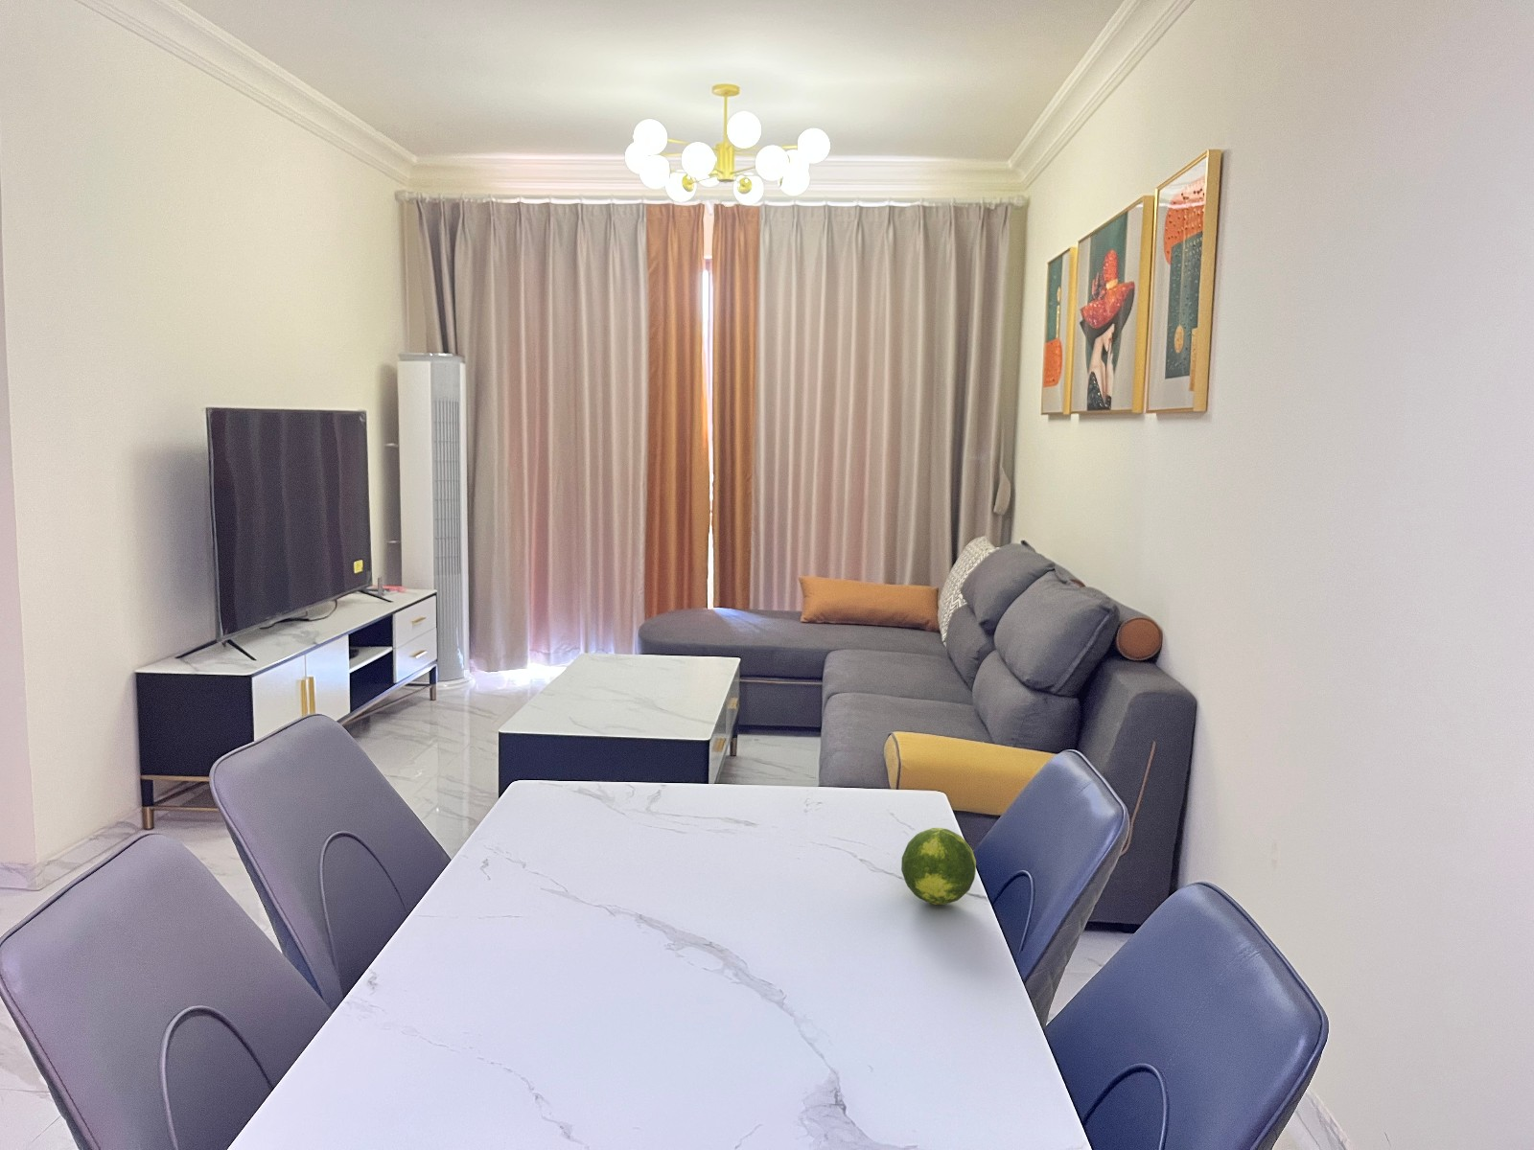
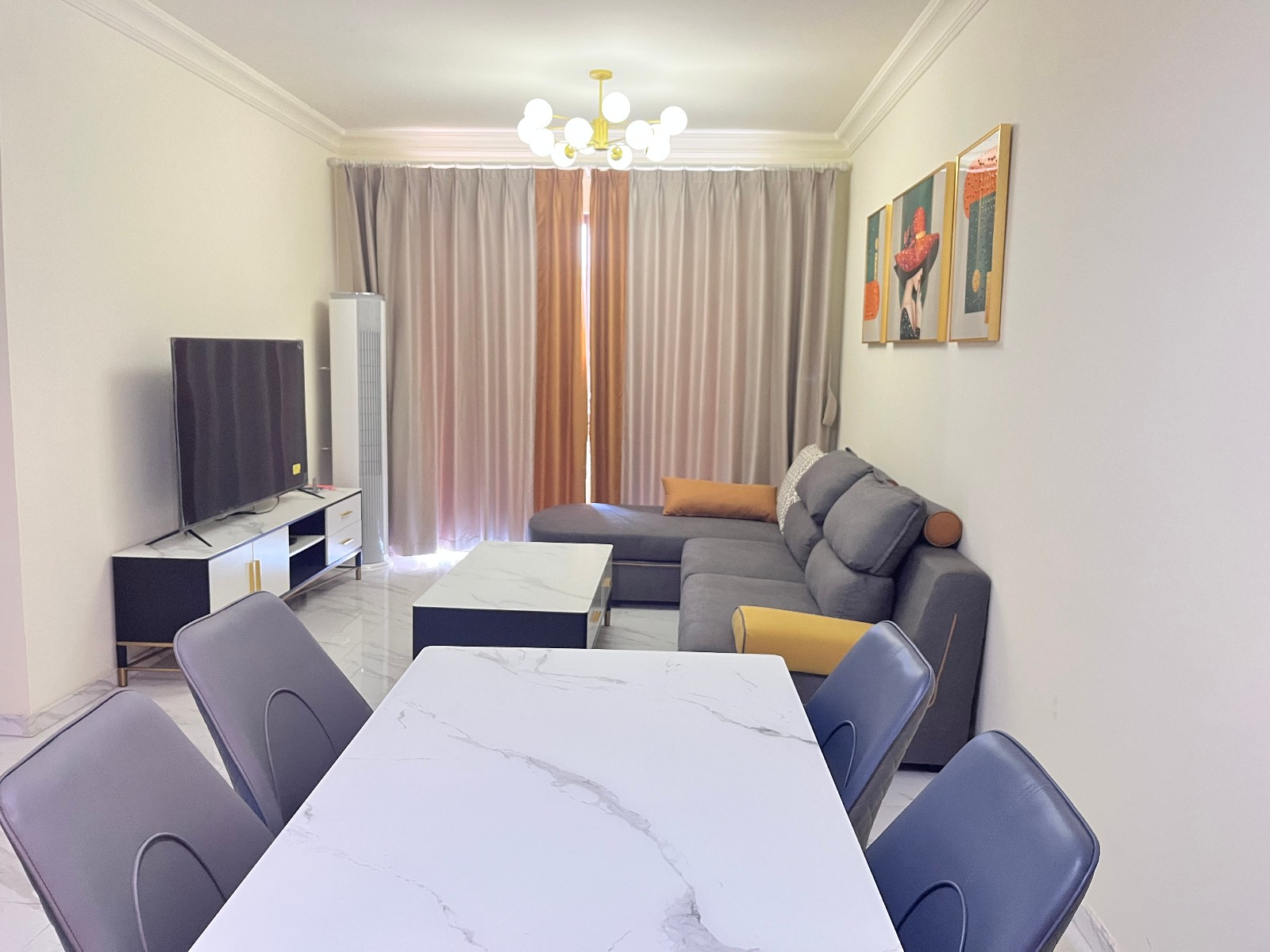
- fruit [900,827,977,906]
